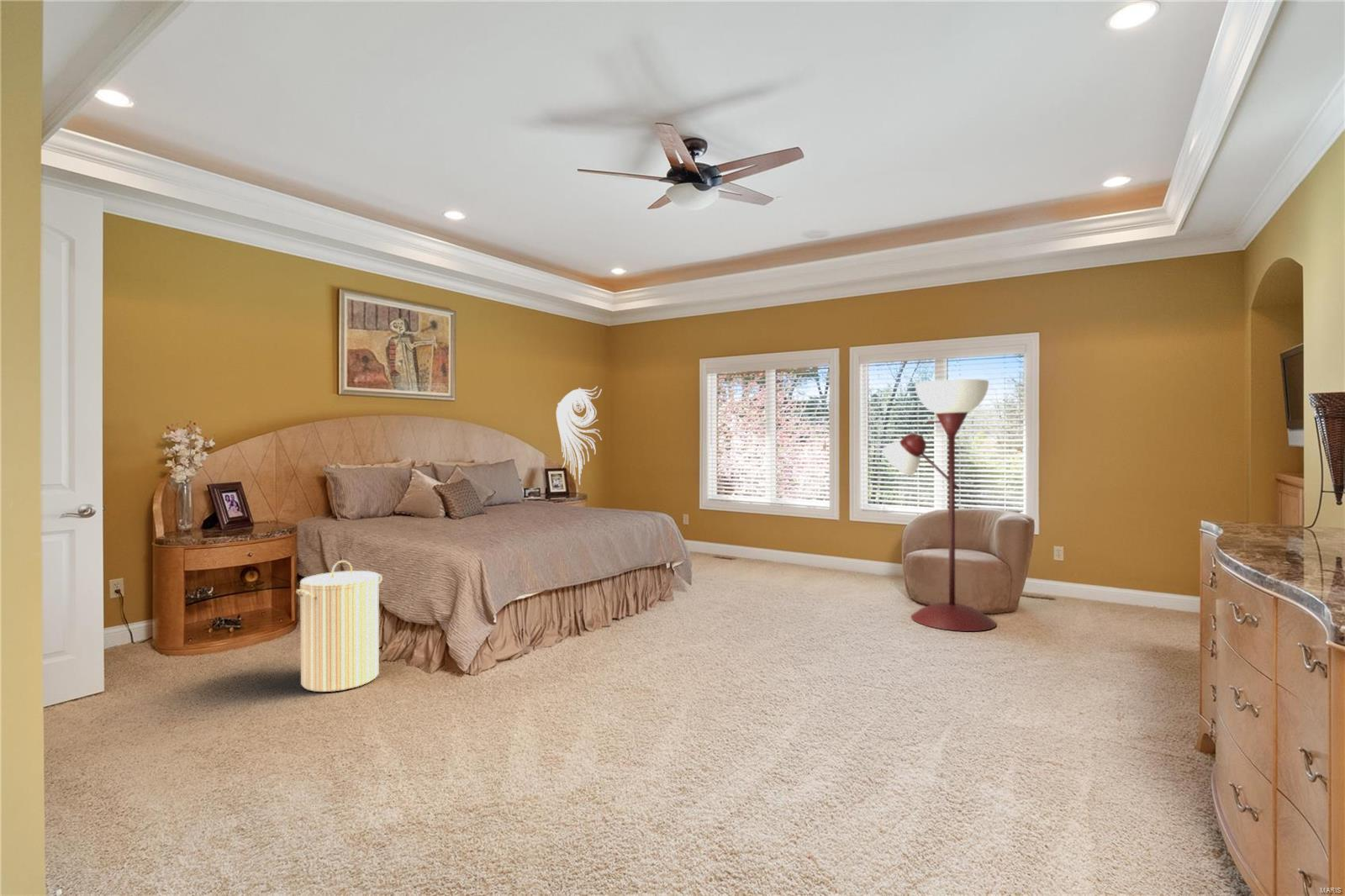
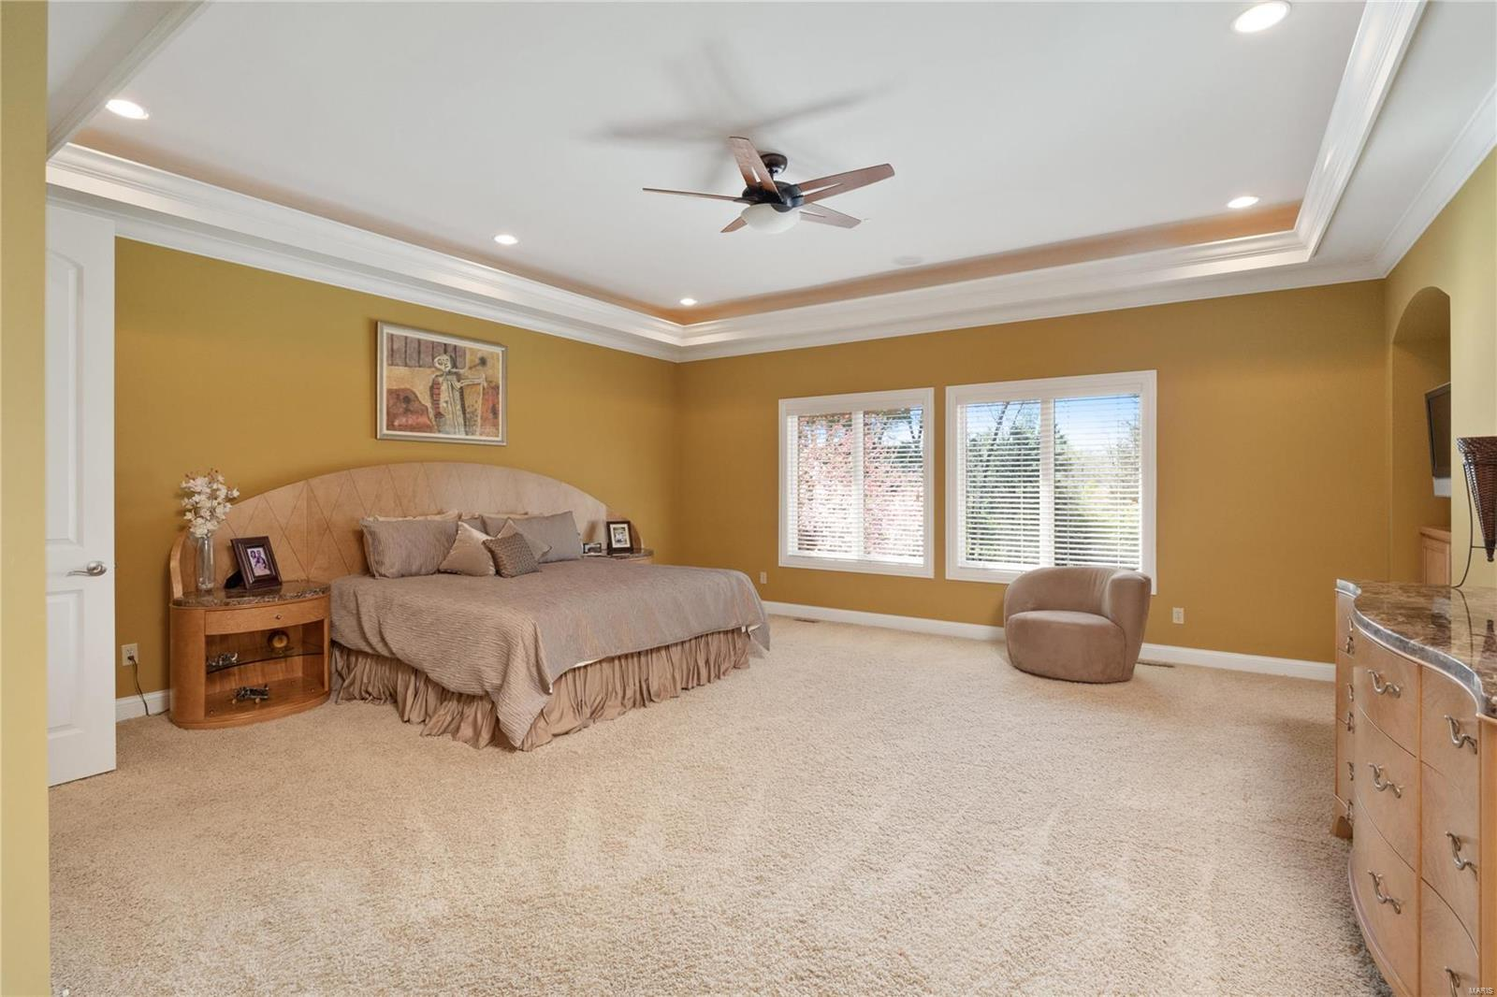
- wall sculpture [556,386,603,486]
- floor lamp [881,378,997,632]
- laundry hamper [295,560,383,693]
